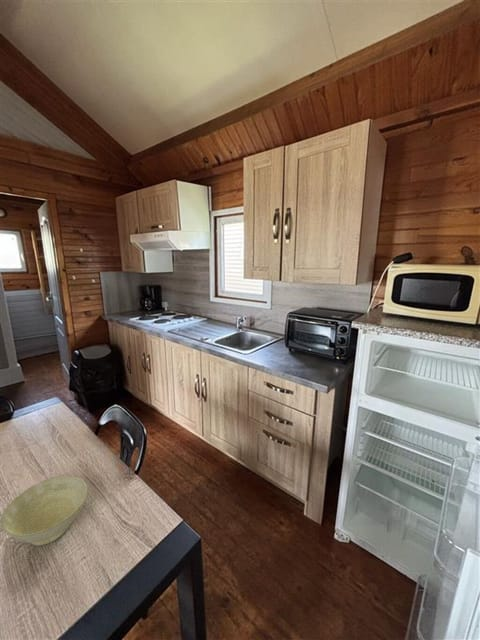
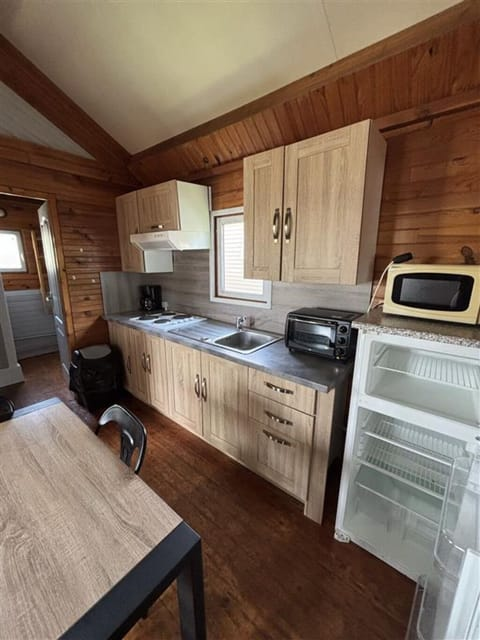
- bowl [0,475,89,547]
